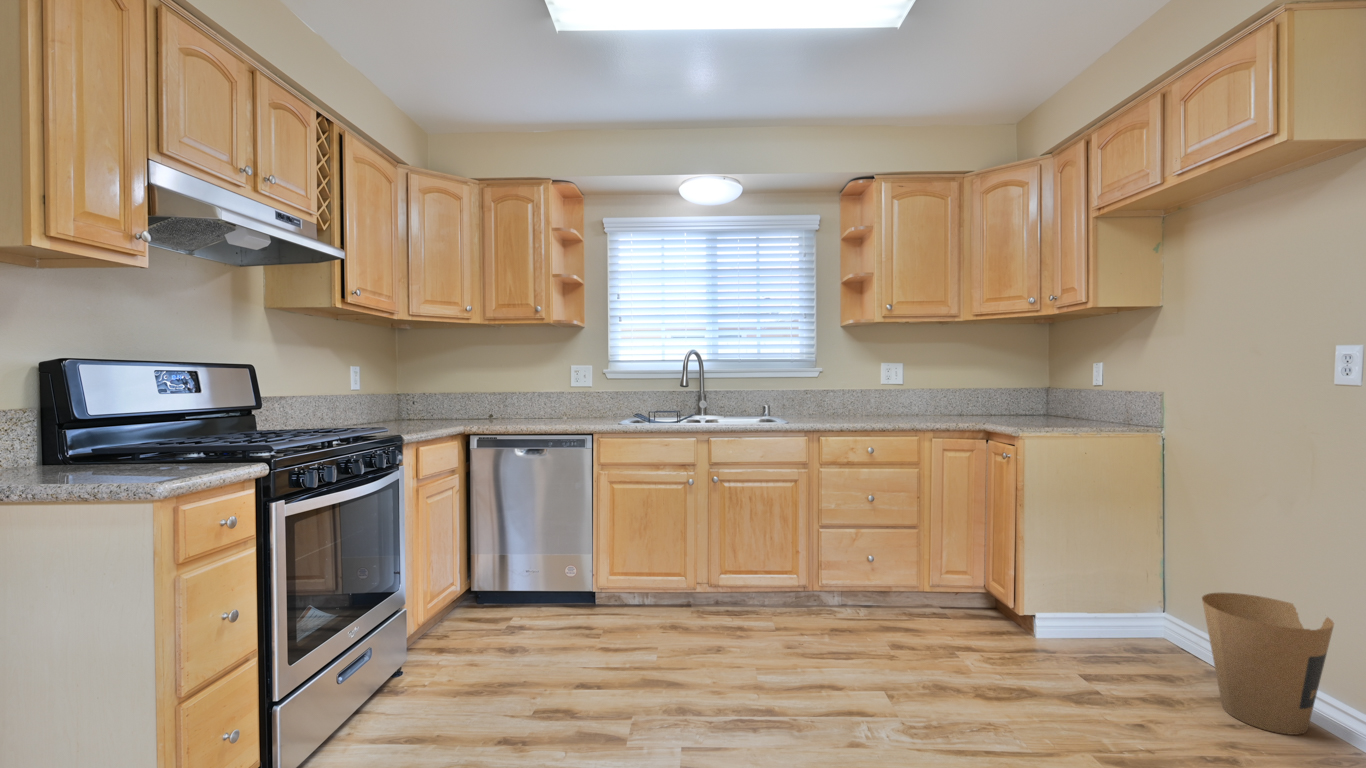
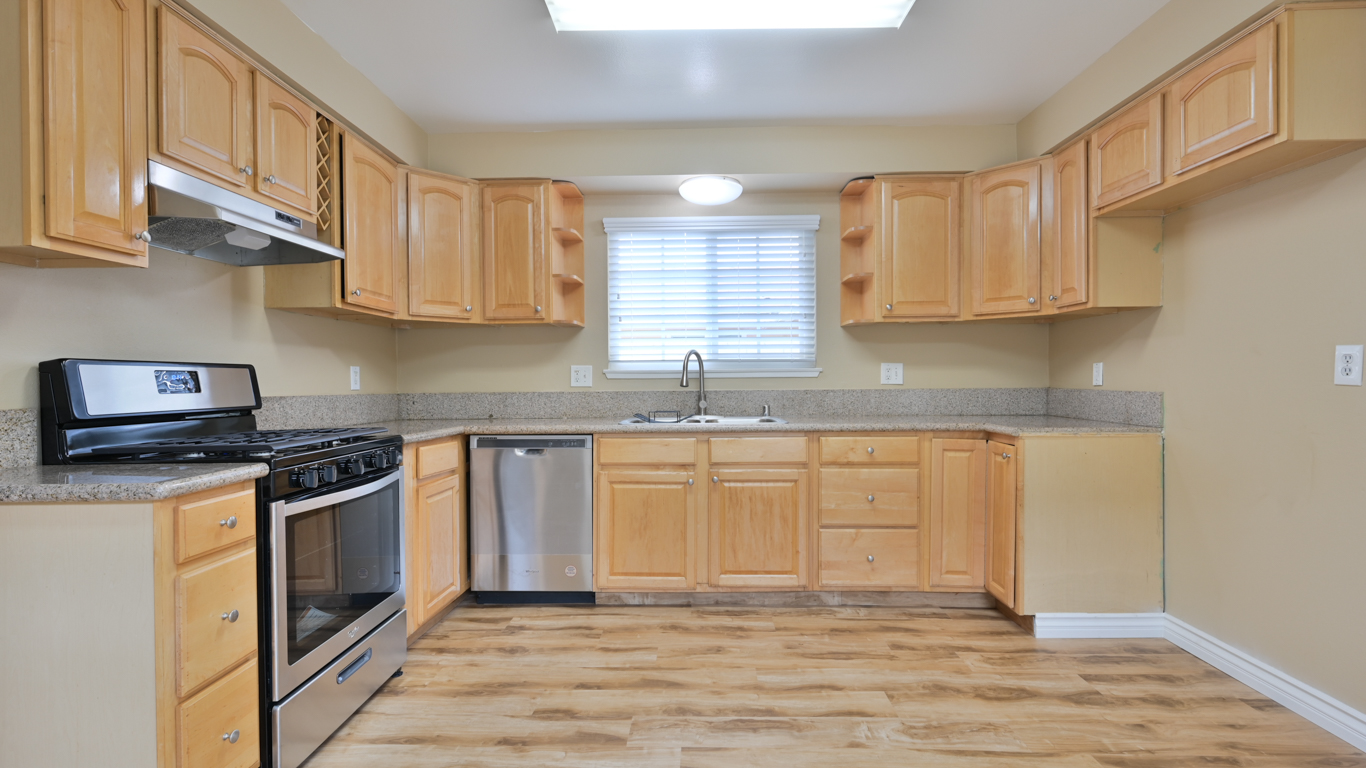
- trash can [1201,592,1335,736]
